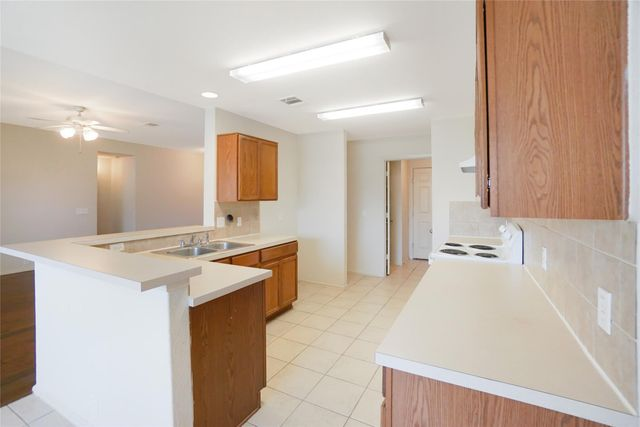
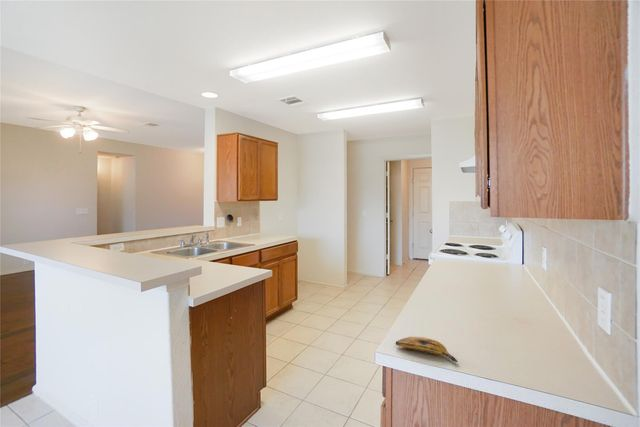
+ banana [395,336,458,363]
